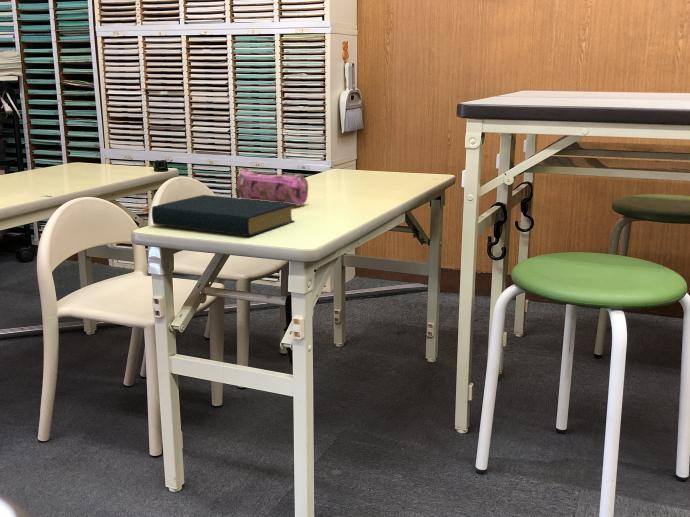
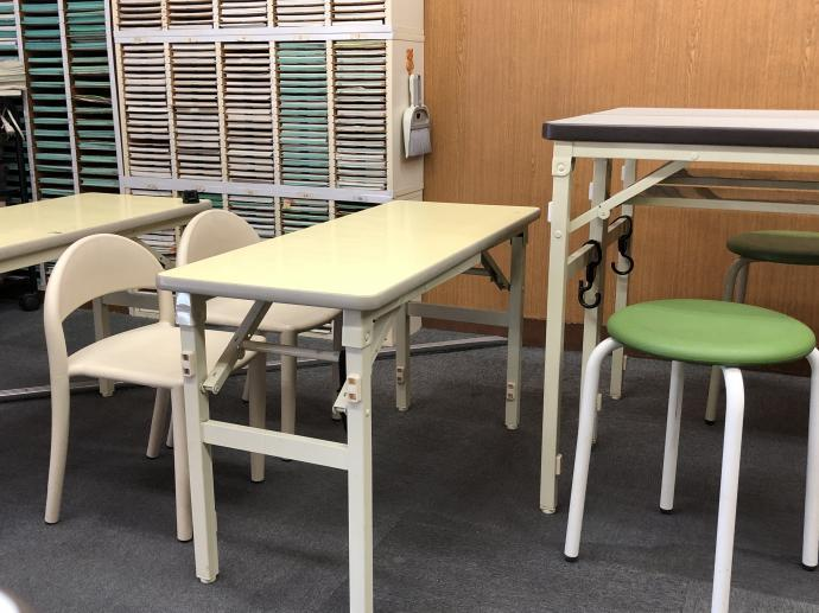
- pencil case [234,169,309,207]
- hardback book [151,194,296,237]
